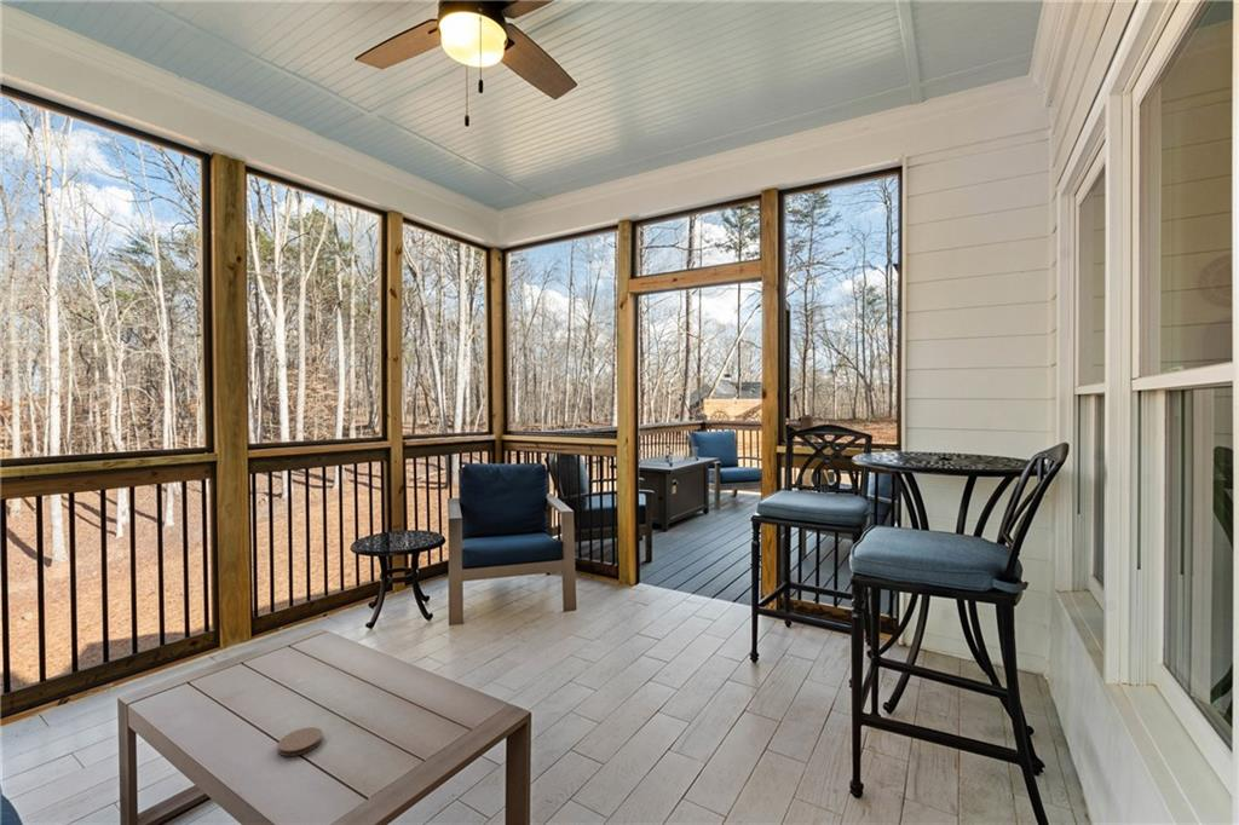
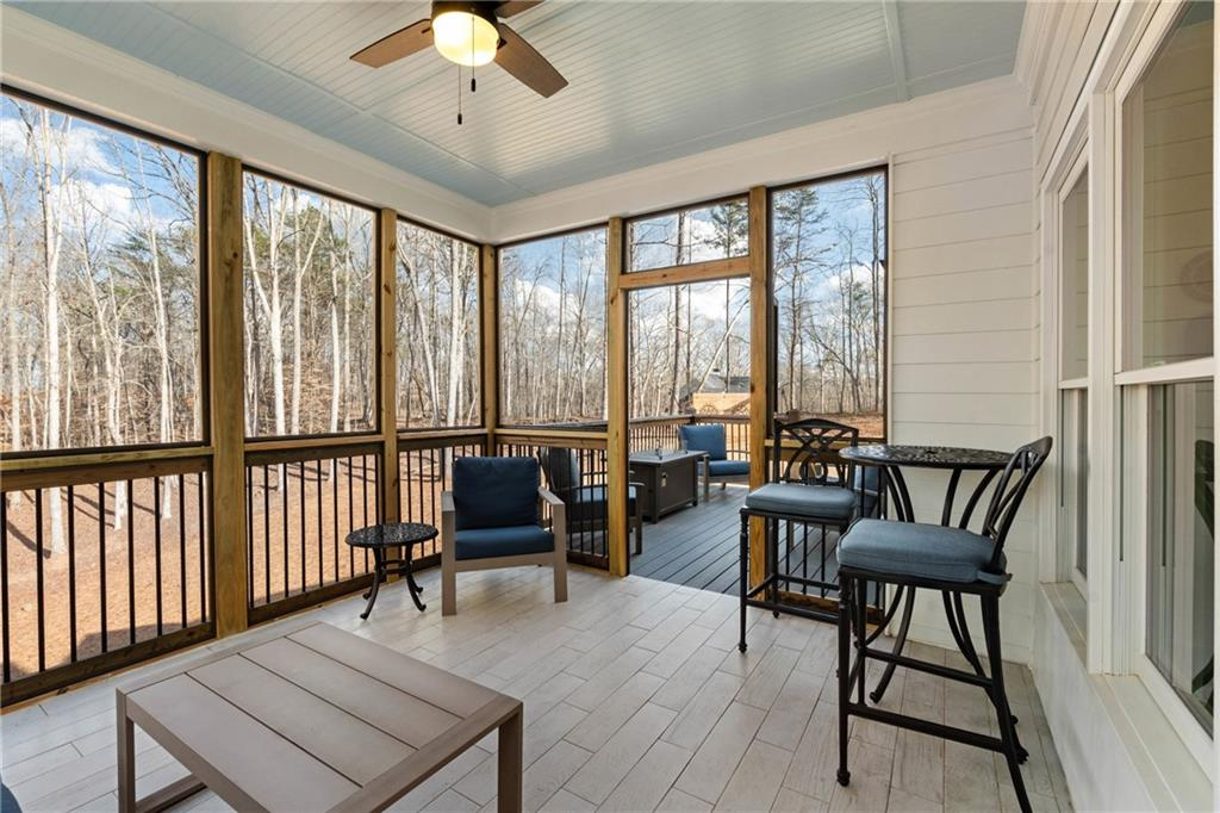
- coaster [277,726,323,757]
